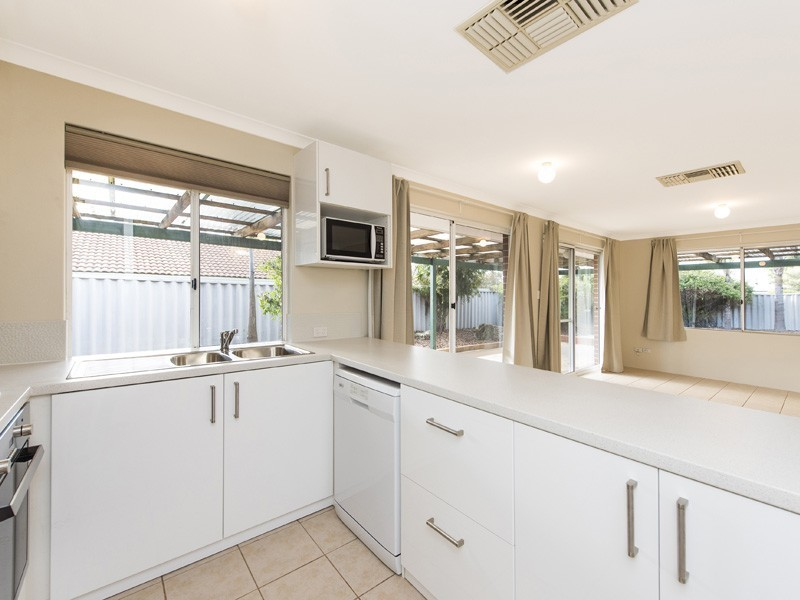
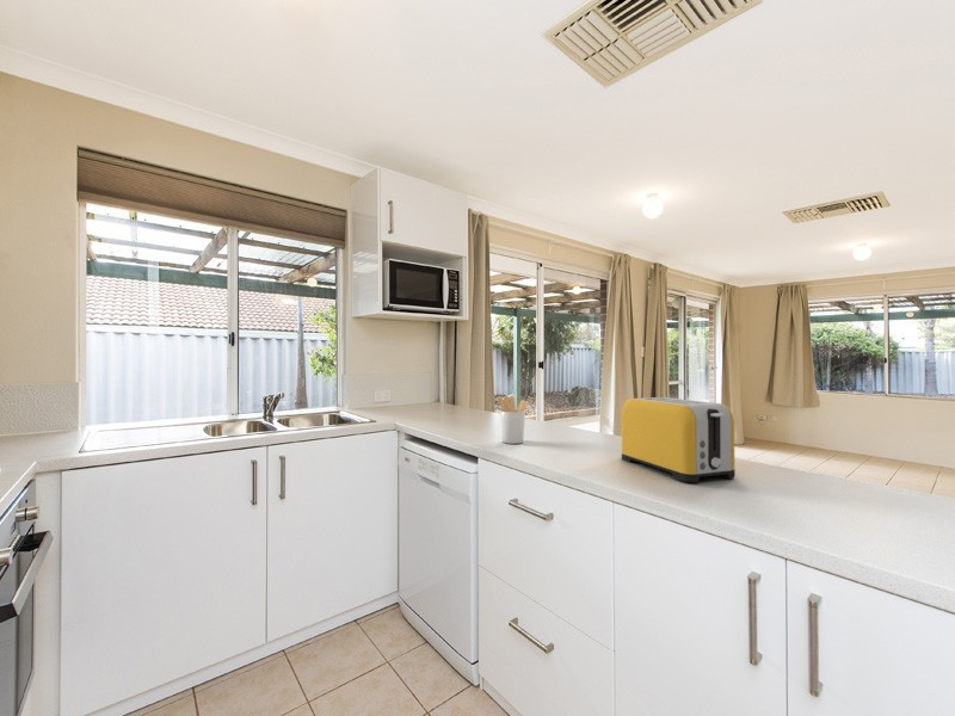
+ toaster [621,396,737,483]
+ utensil holder [495,395,529,445]
